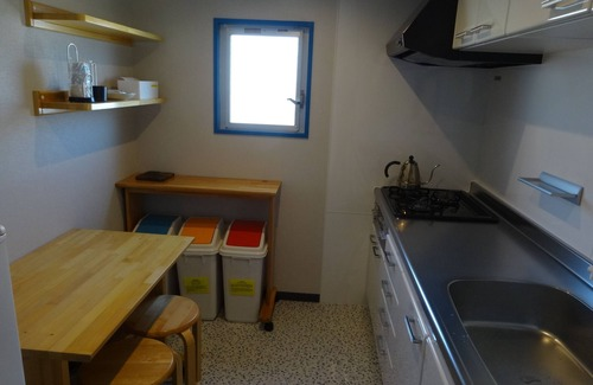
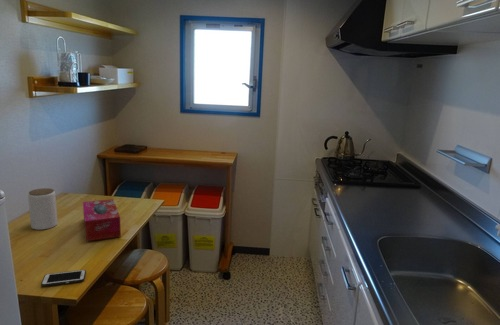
+ jar [27,187,58,231]
+ cell phone [40,269,87,287]
+ tissue box [82,198,122,242]
